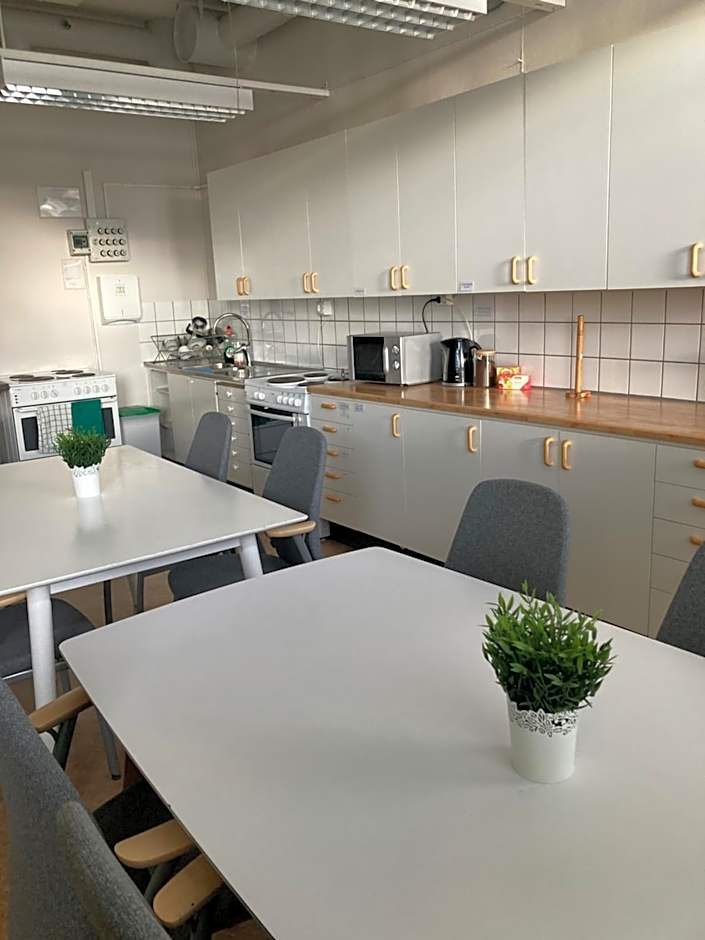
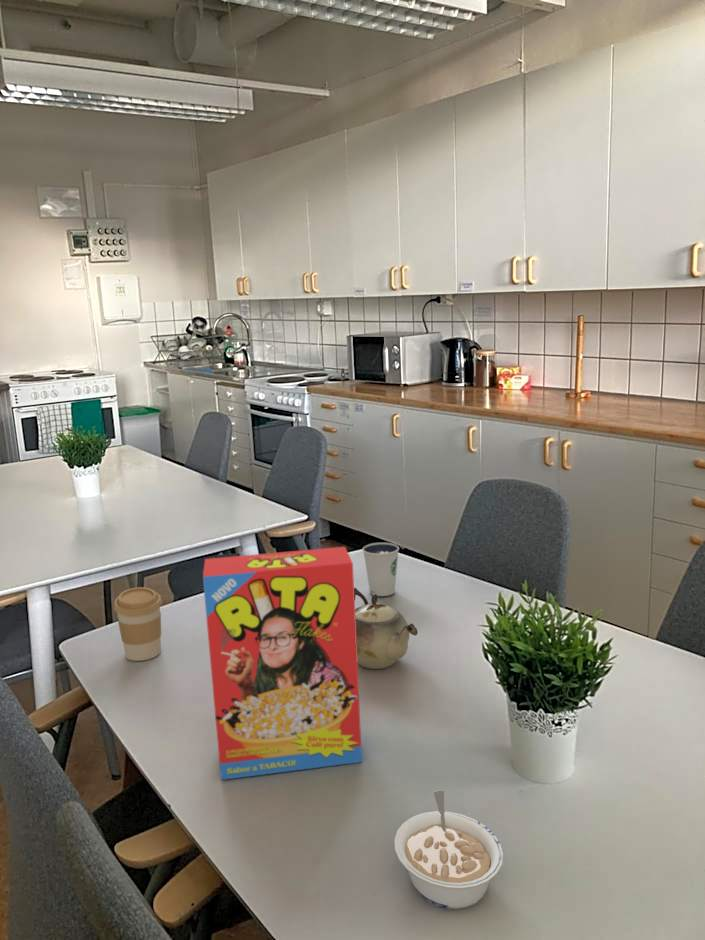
+ cereal box [202,546,363,781]
+ coffee cup [113,586,163,662]
+ legume [393,789,504,910]
+ dixie cup [361,542,400,597]
+ teapot [354,587,419,670]
